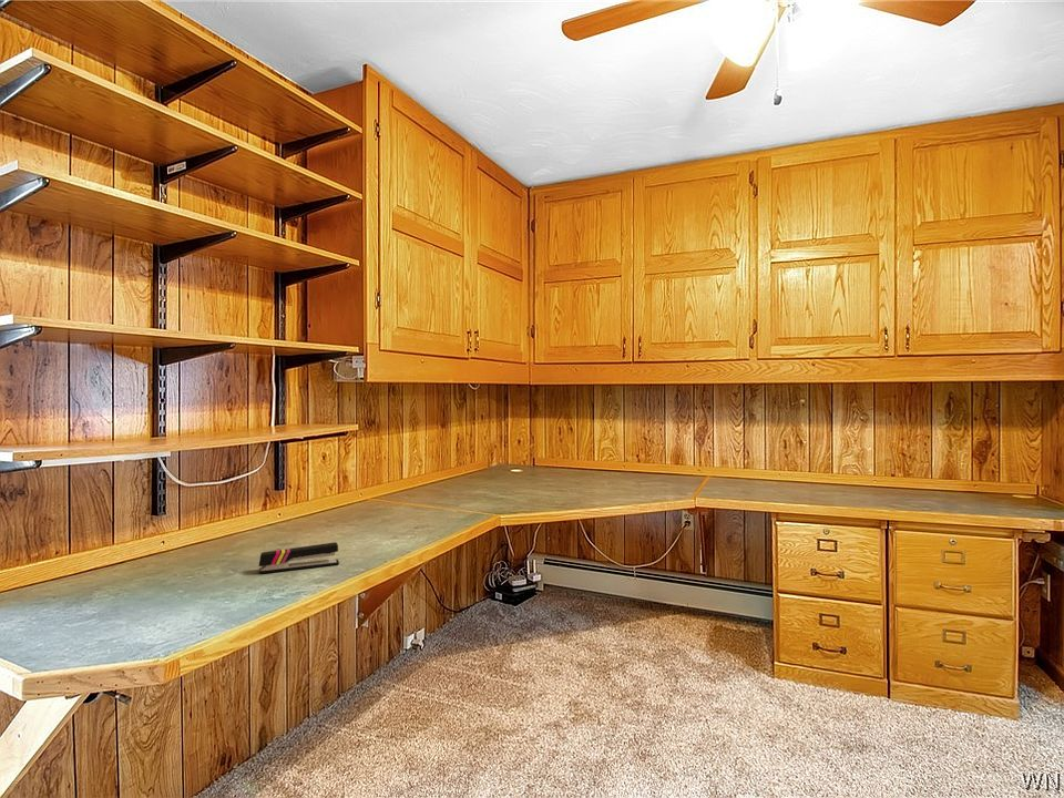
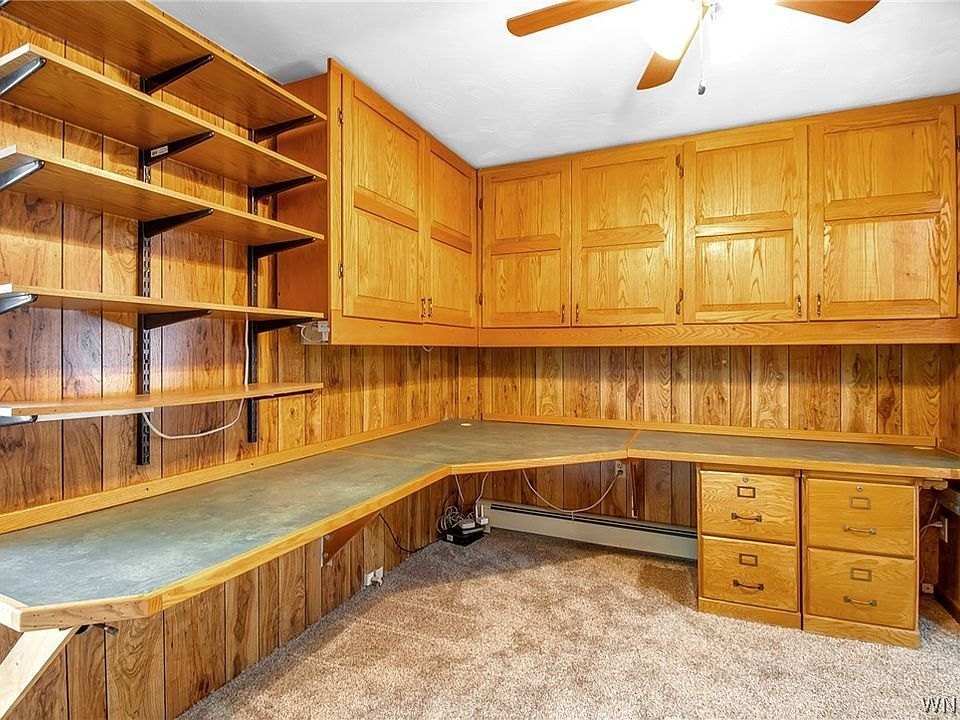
- stapler [258,541,340,574]
